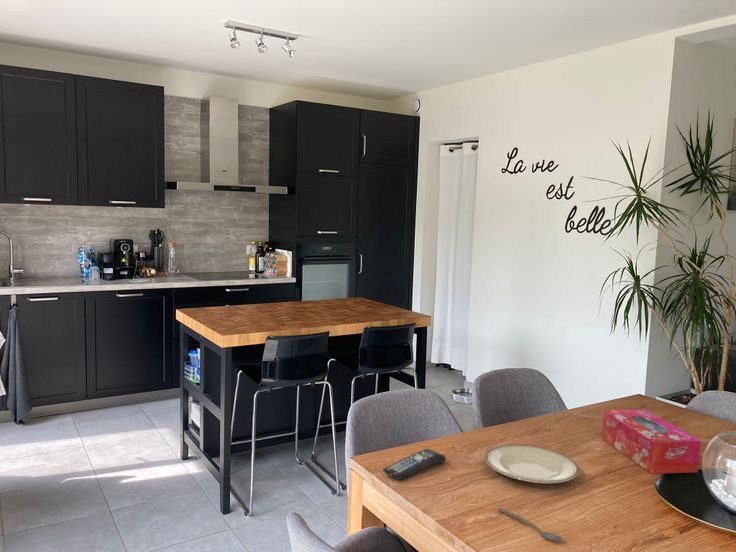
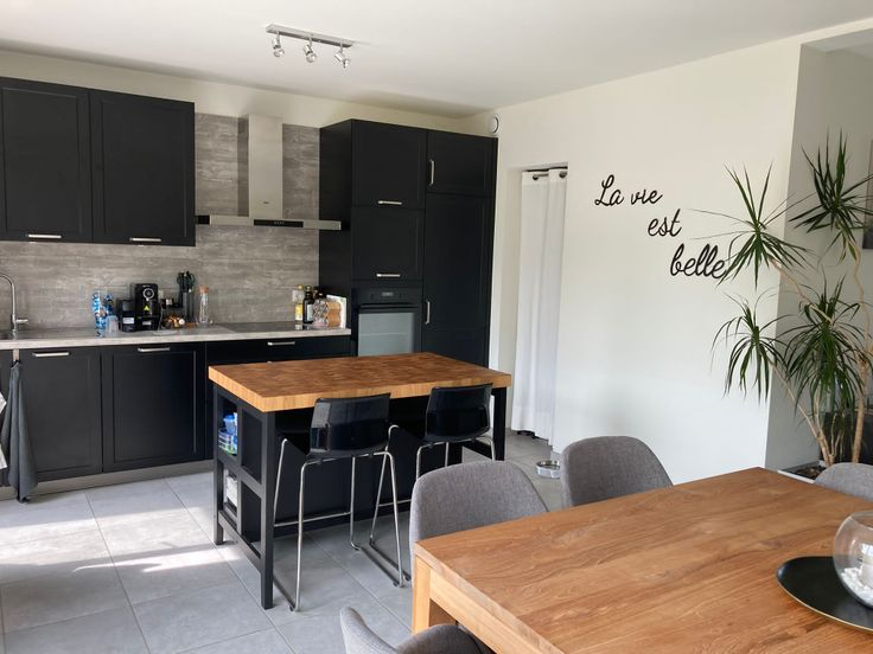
- remote control [382,448,447,481]
- plate [484,444,580,484]
- spoon [497,507,566,543]
- tissue box [601,409,702,475]
